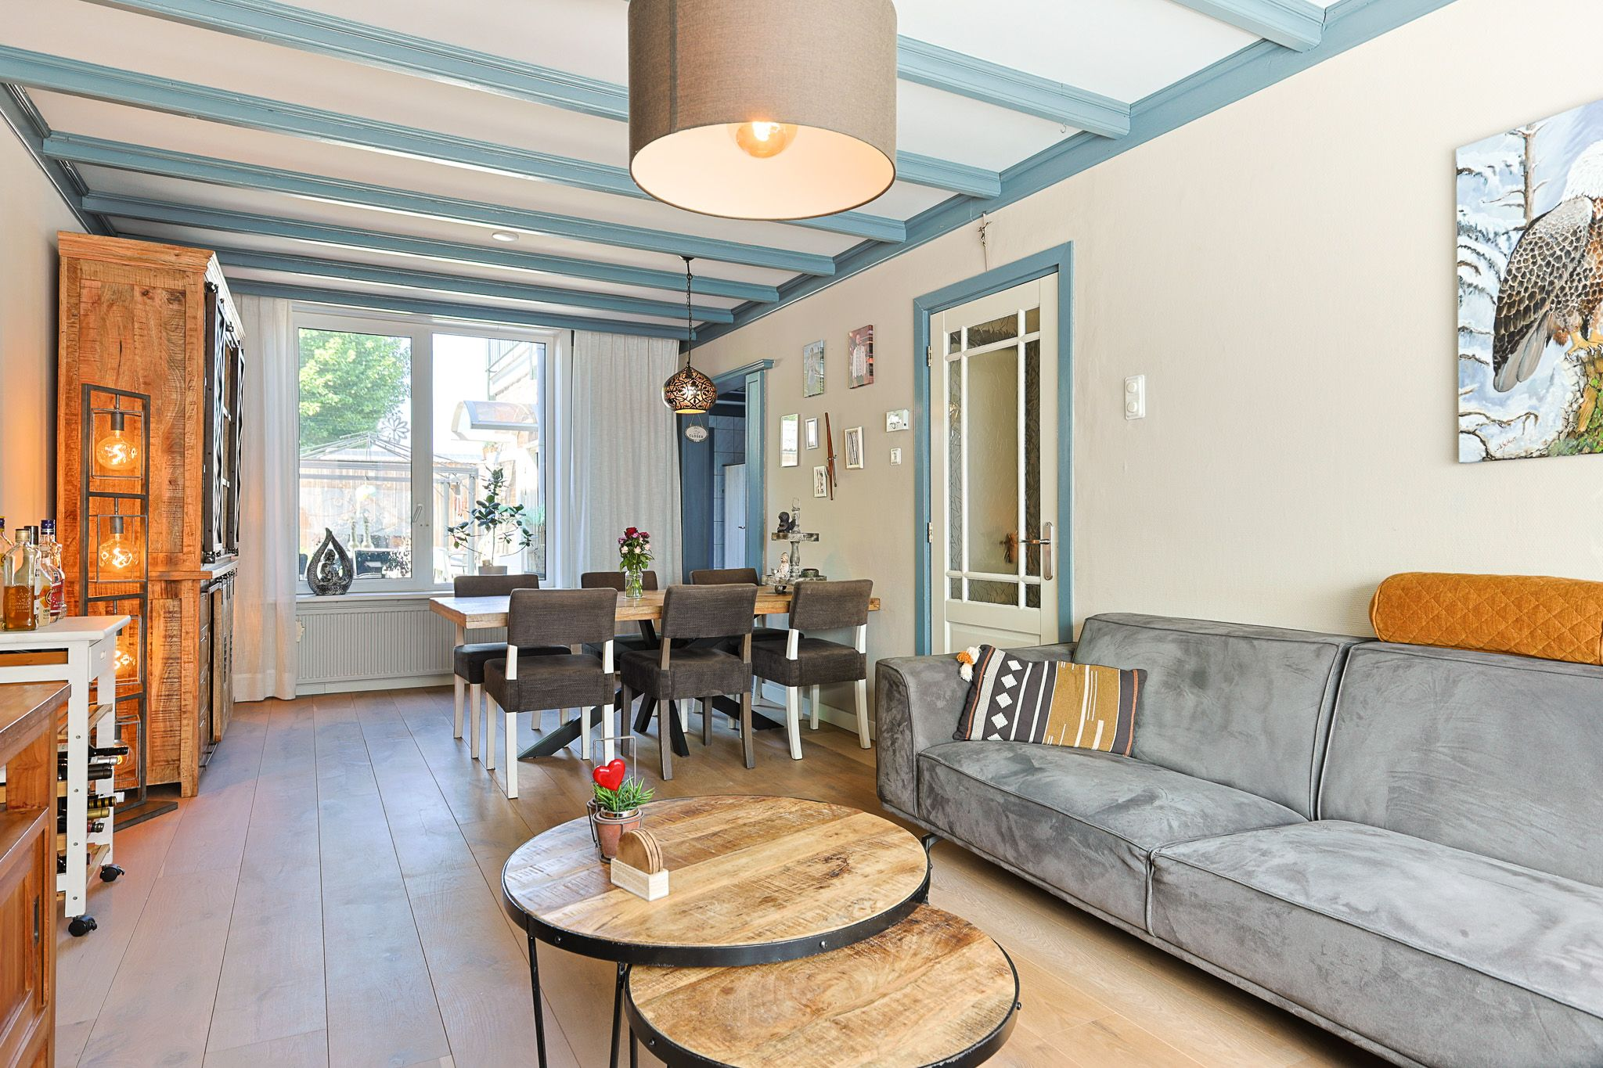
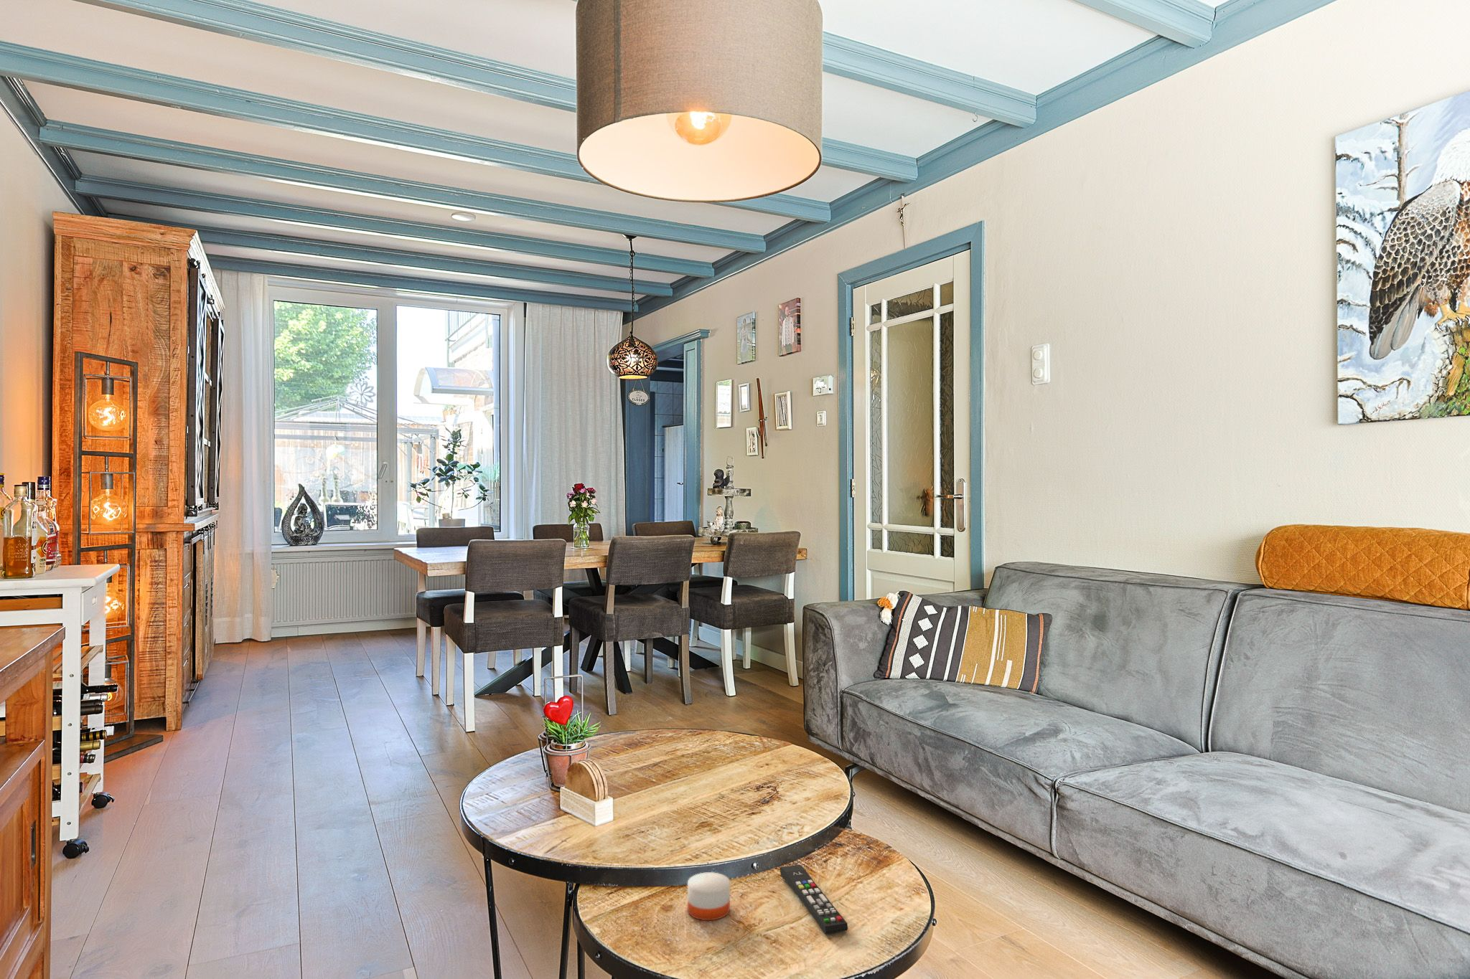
+ remote control [779,864,848,934]
+ candle [686,851,731,921]
